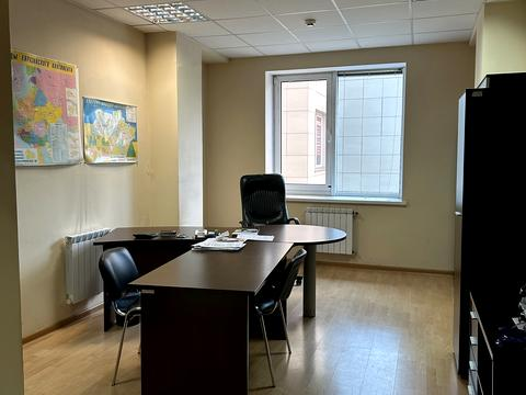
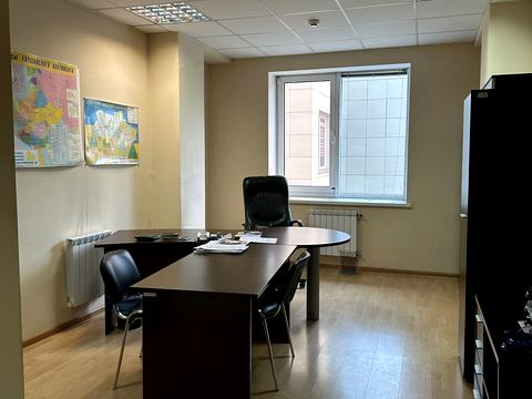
+ waste bin [338,248,360,276]
